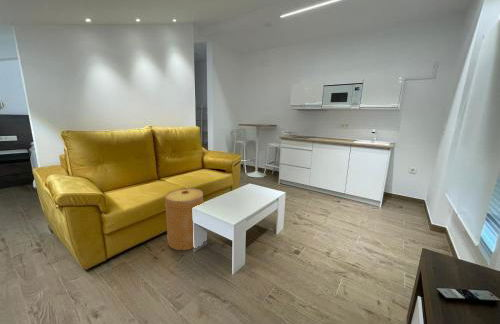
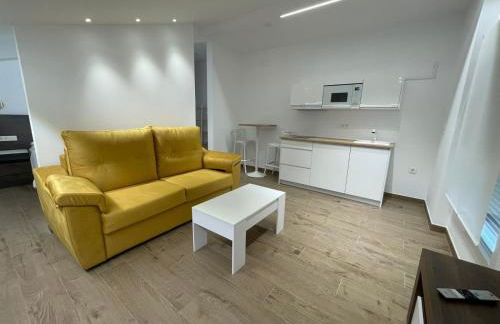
- basket [164,187,205,251]
